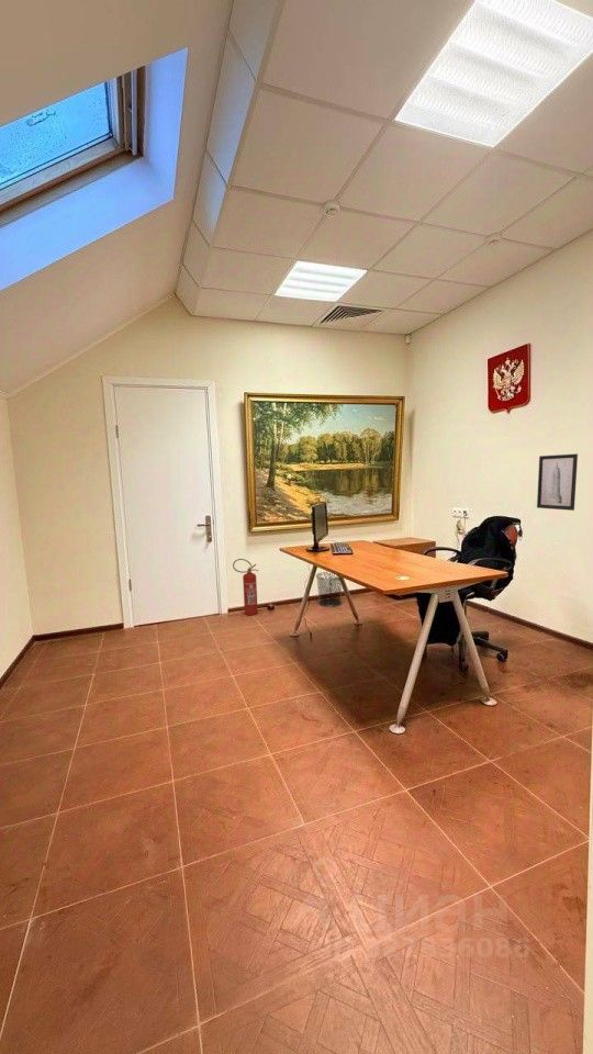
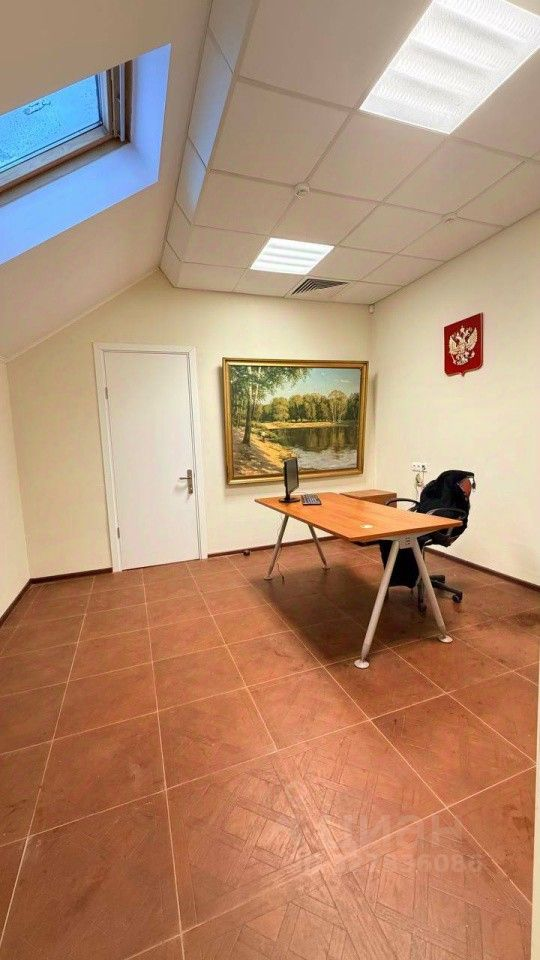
- fire extinguisher [232,558,259,616]
- waste bin [315,571,343,608]
- wall art [536,452,579,512]
